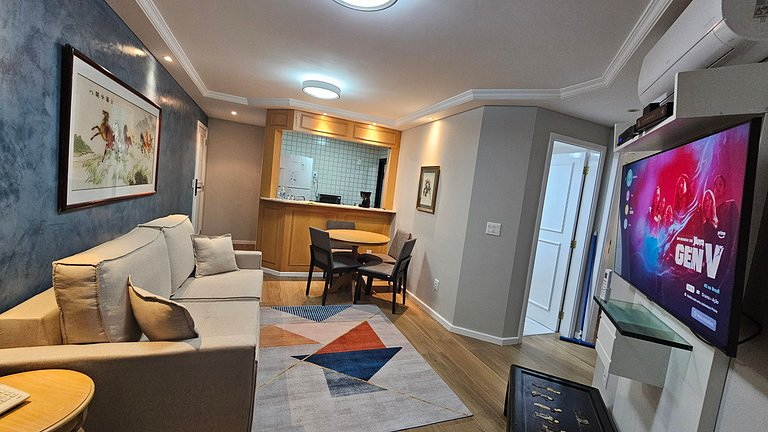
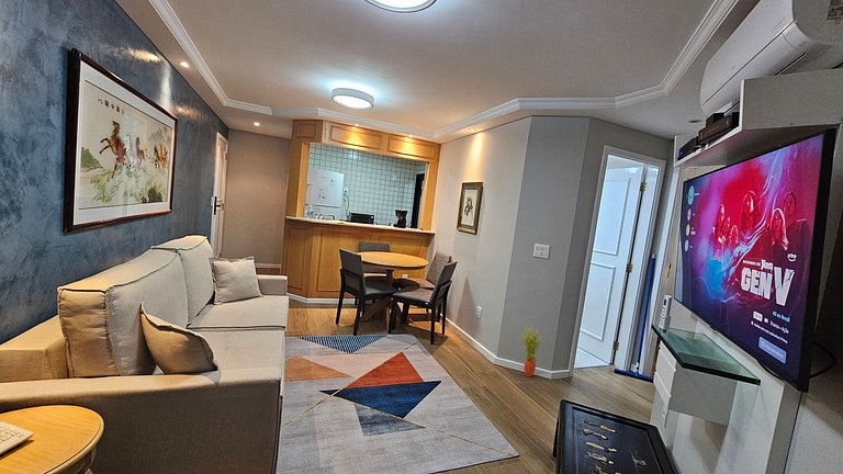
+ potted plant [520,324,543,377]
